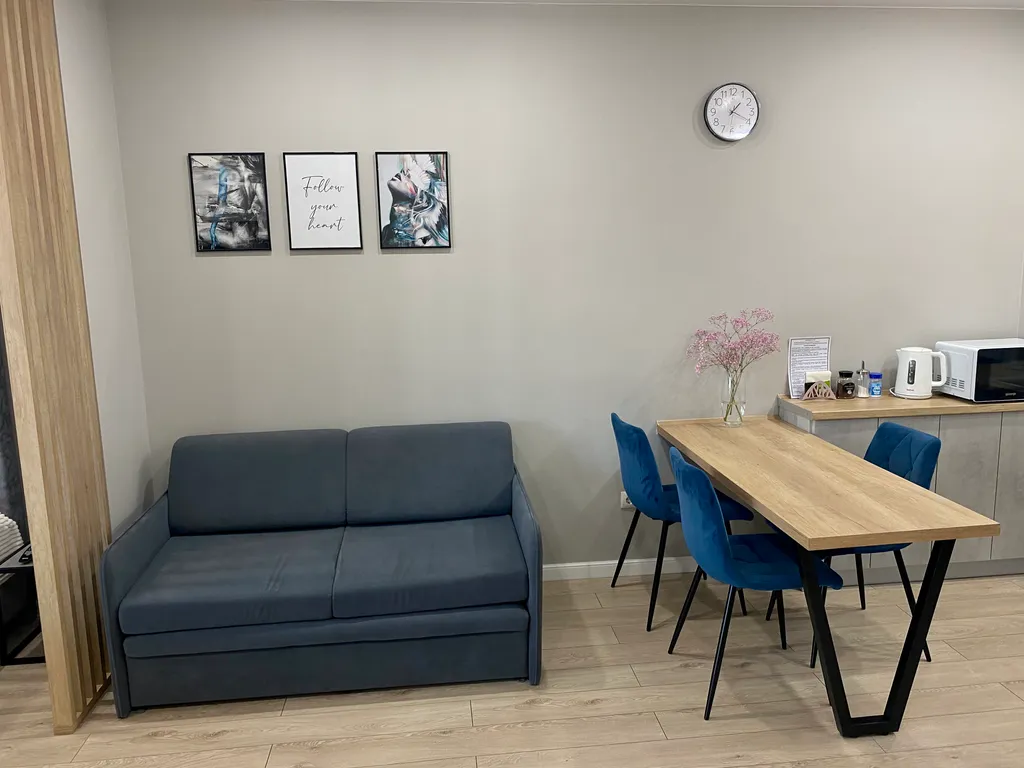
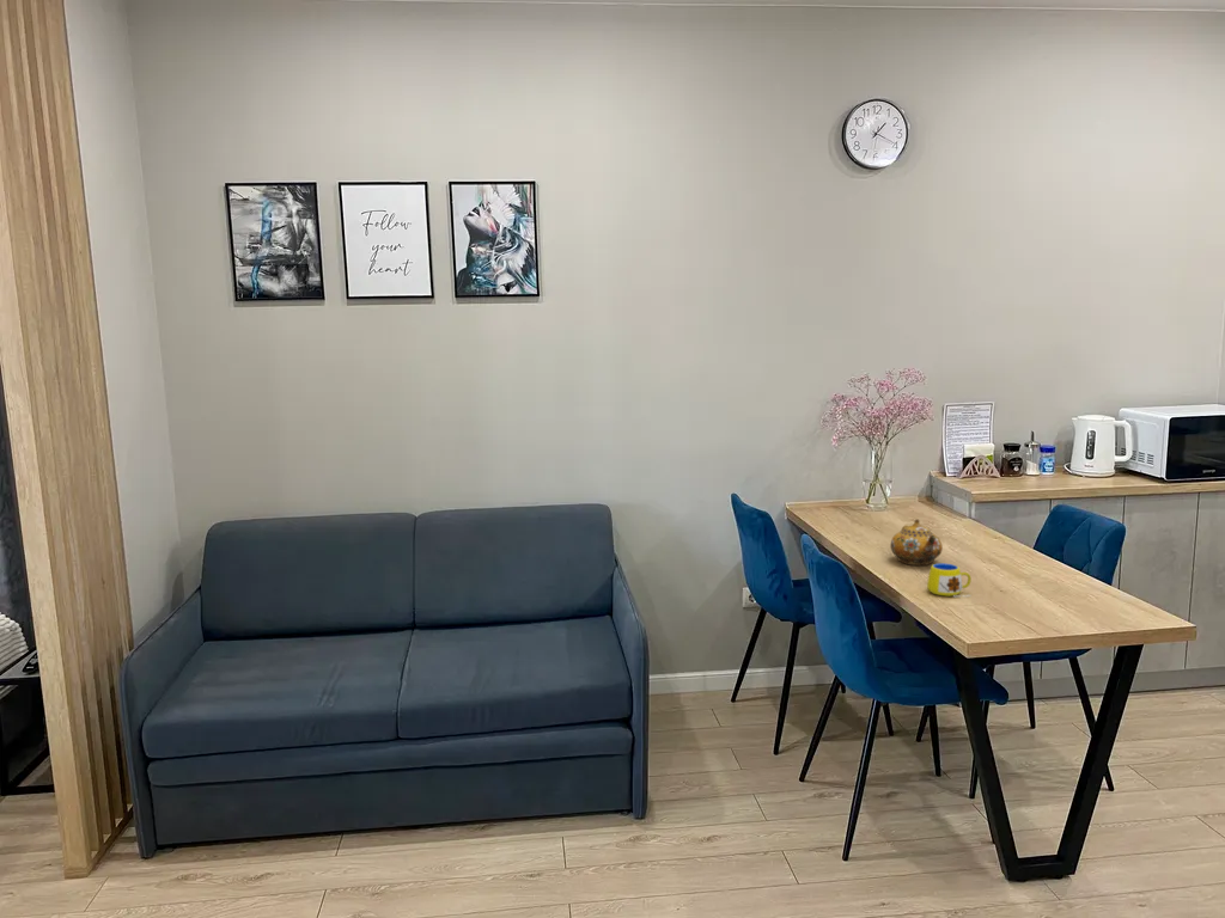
+ mug [926,562,973,599]
+ teapot [889,518,944,567]
